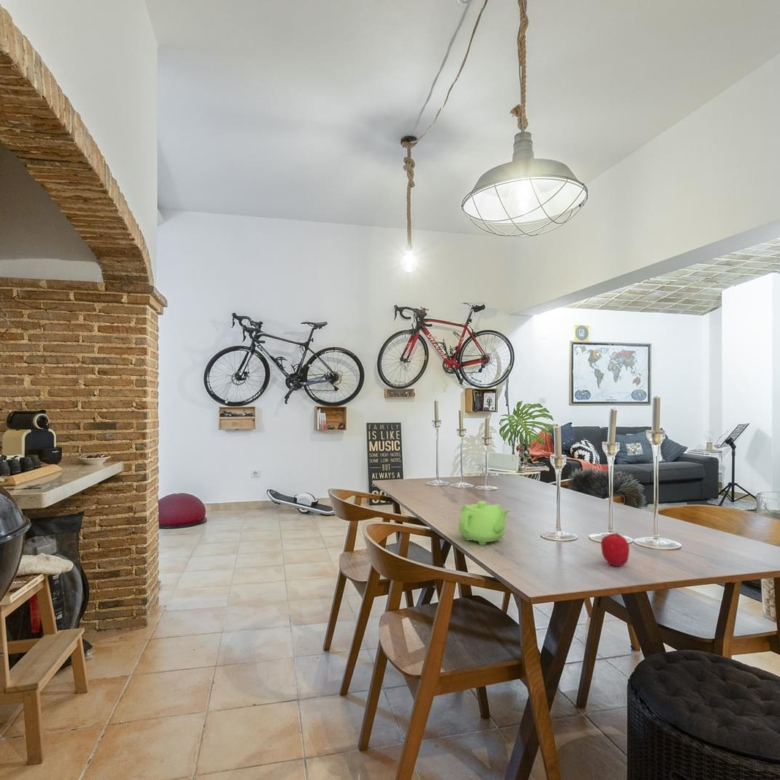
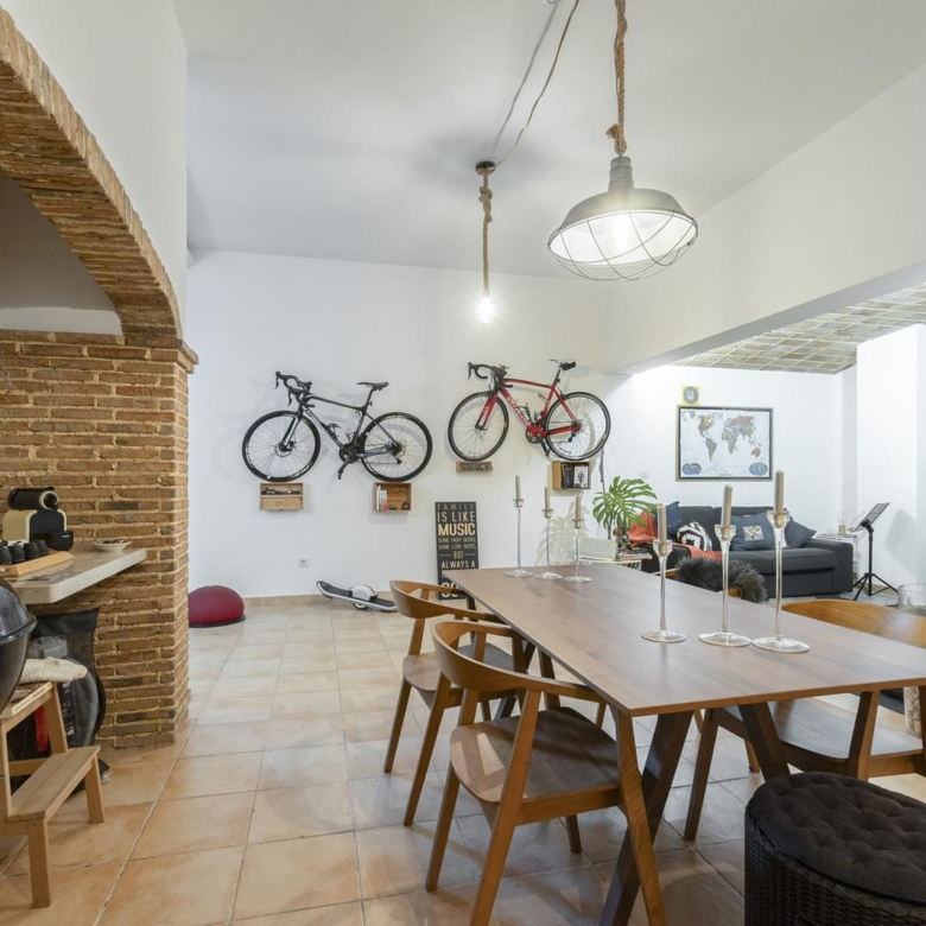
- fruit [600,532,630,567]
- teapot [458,500,511,546]
